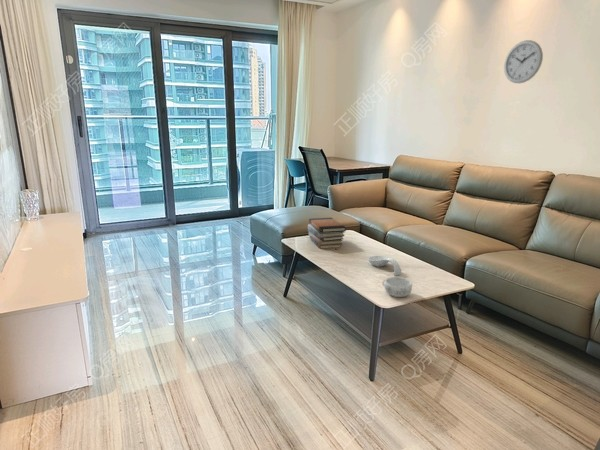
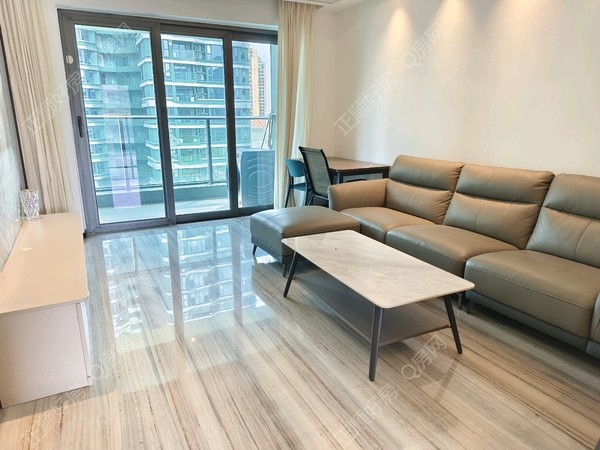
- spoon rest [367,255,402,277]
- decorative bowl [381,276,413,298]
- book stack [307,217,347,250]
- wall clock [503,39,544,84]
